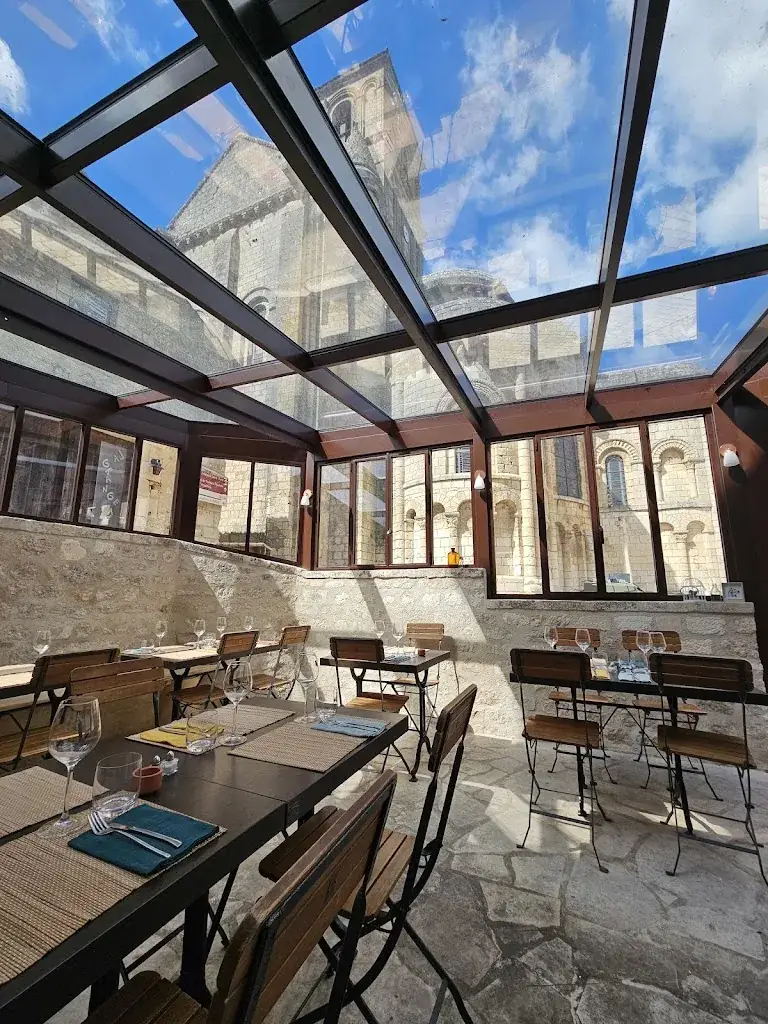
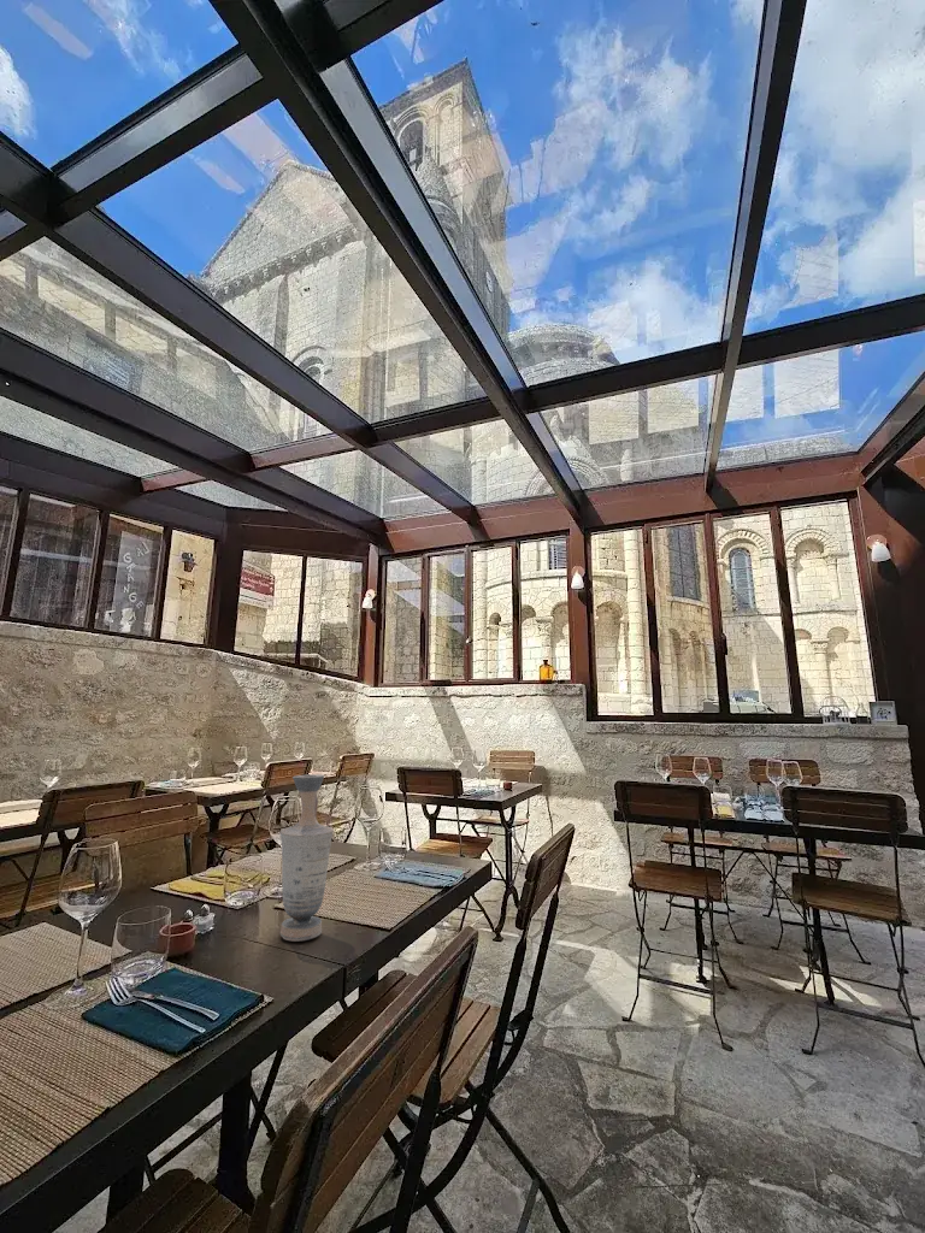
+ vase [279,773,335,943]
